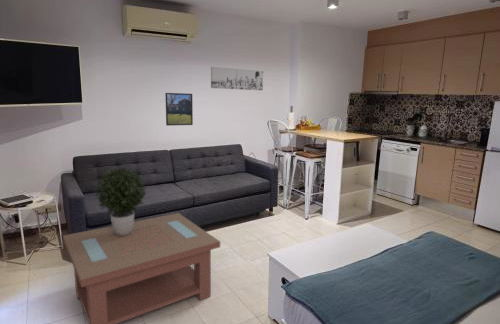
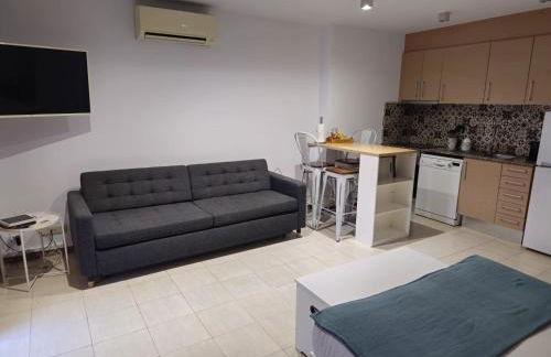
- coffee table [62,212,221,324]
- potted plant [95,167,148,237]
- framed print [164,92,194,127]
- wall art [210,66,264,91]
